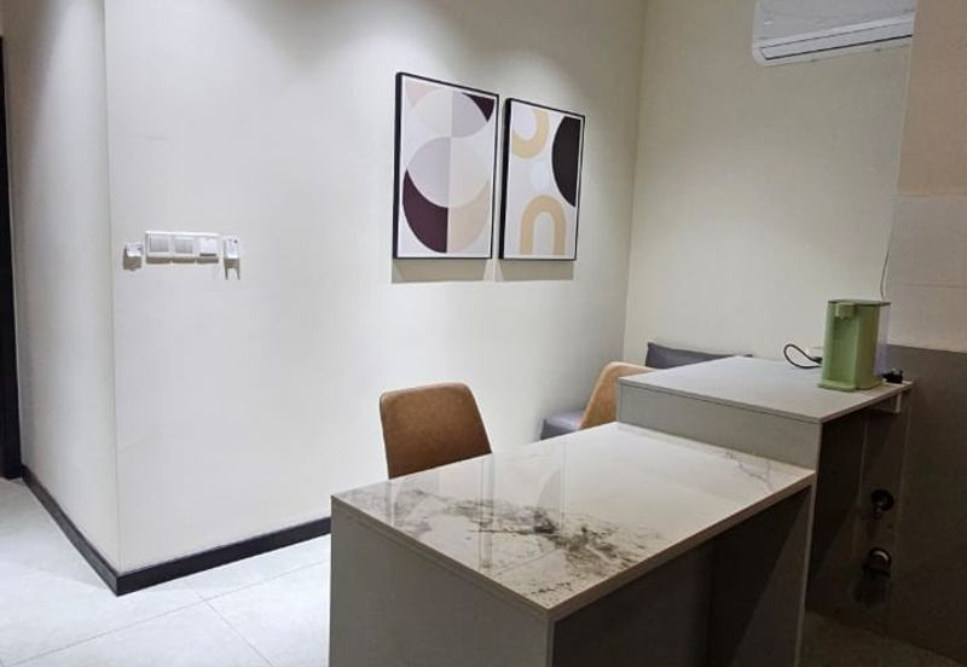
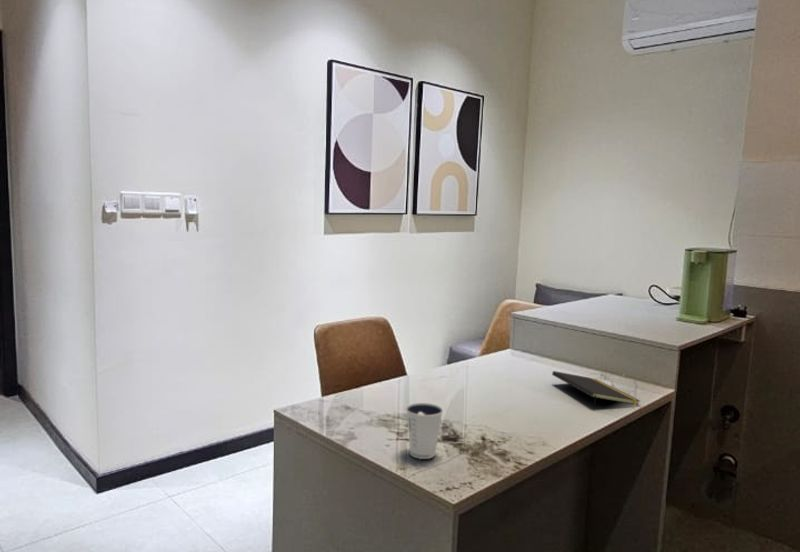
+ notepad [551,370,641,410]
+ dixie cup [405,402,444,460]
